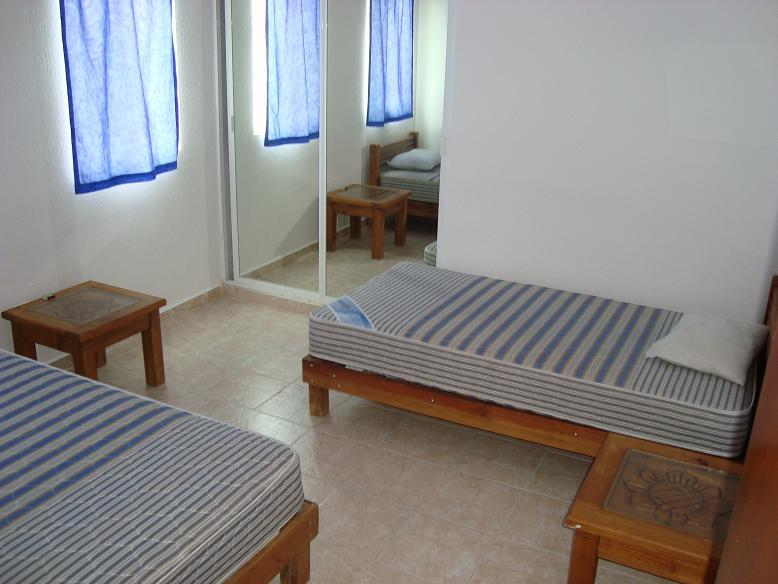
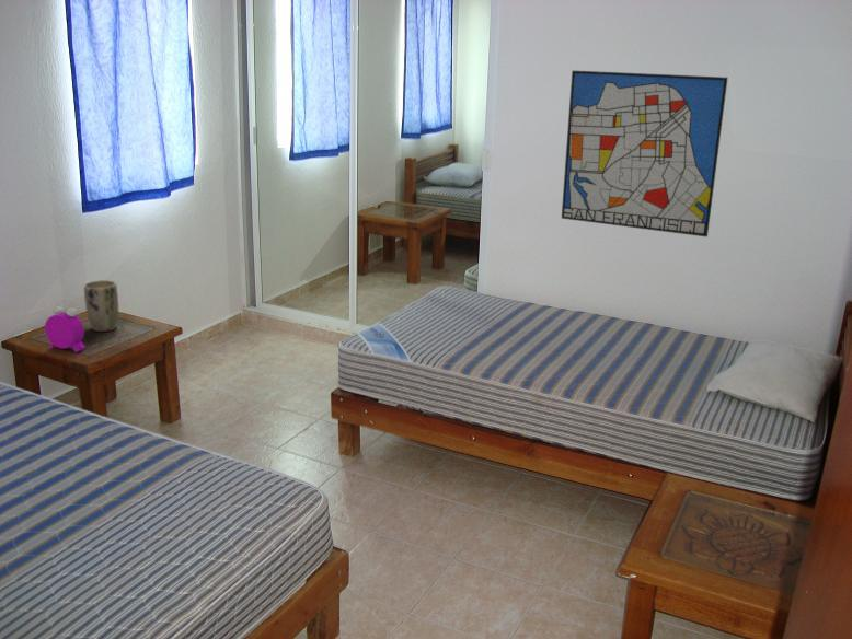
+ plant pot [83,279,119,333]
+ wall art [561,69,729,237]
+ alarm clock [44,300,87,353]
